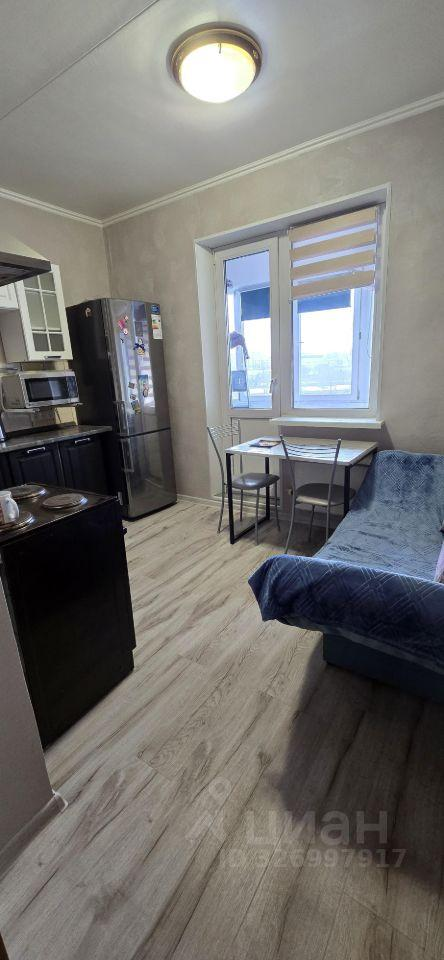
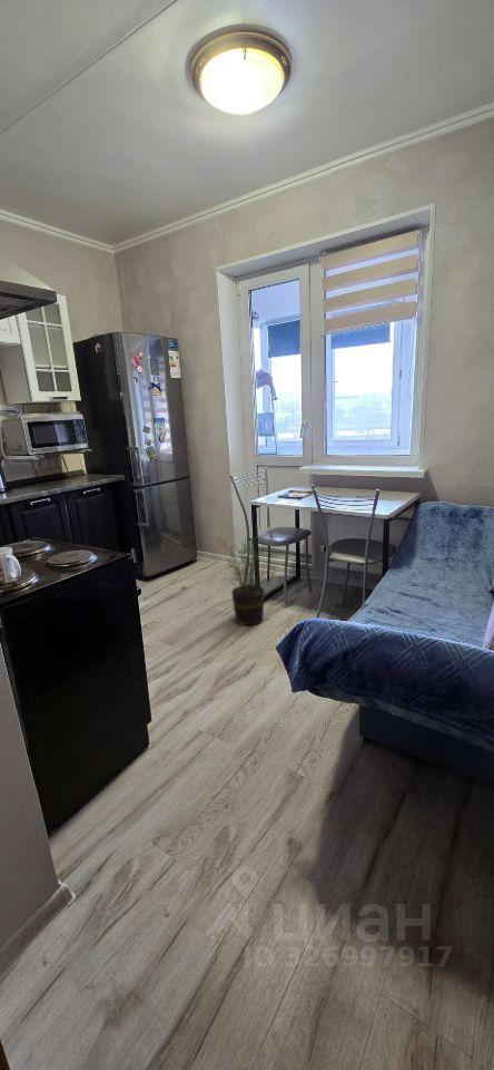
+ potted plant [217,526,273,626]
